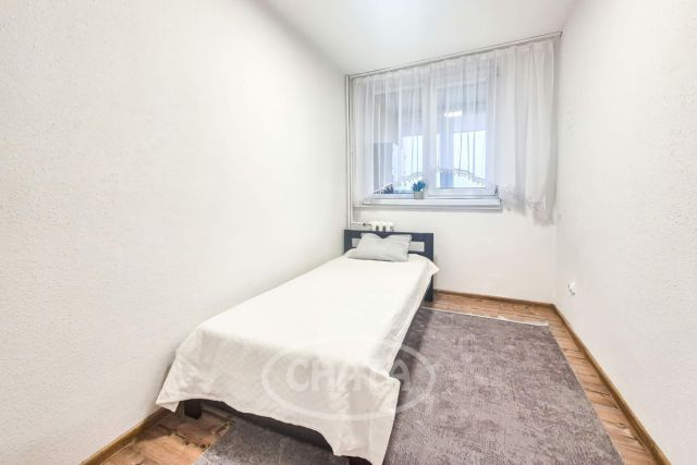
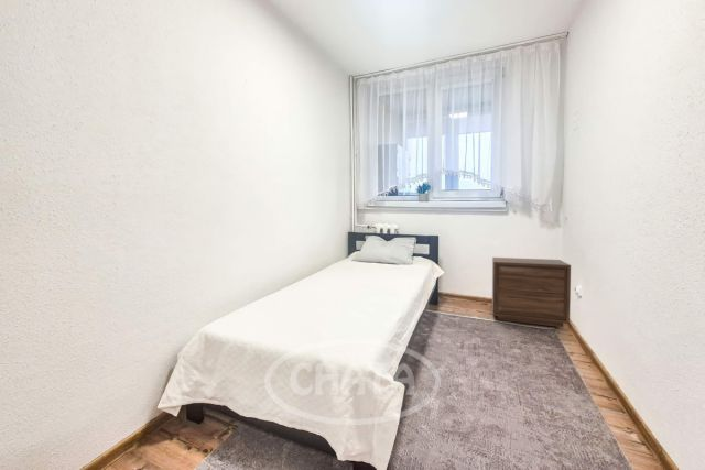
+ nightstand [491,256,572,328]
